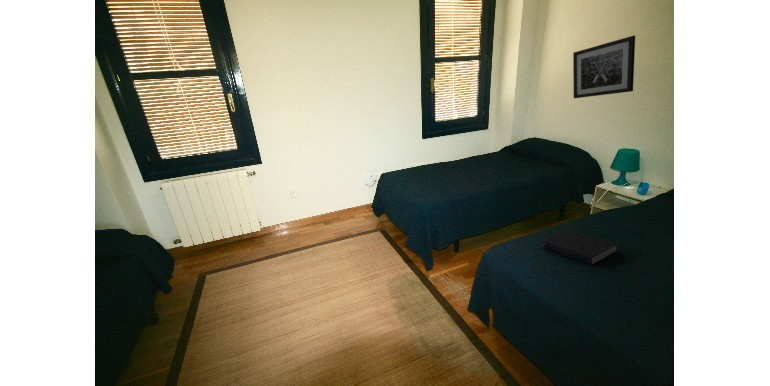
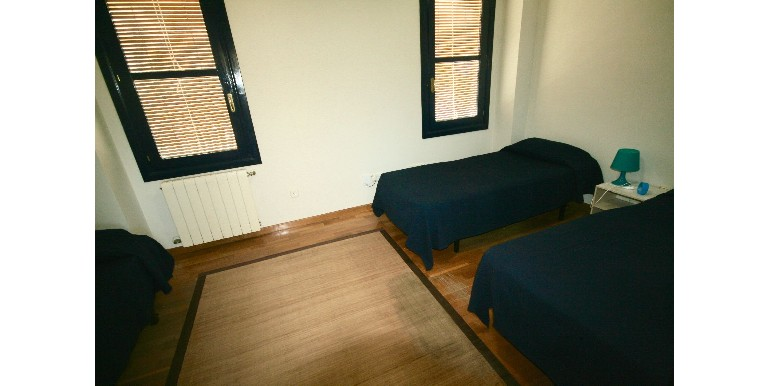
- wall art [572,35,636,99]
- book [541,228,619,266]
